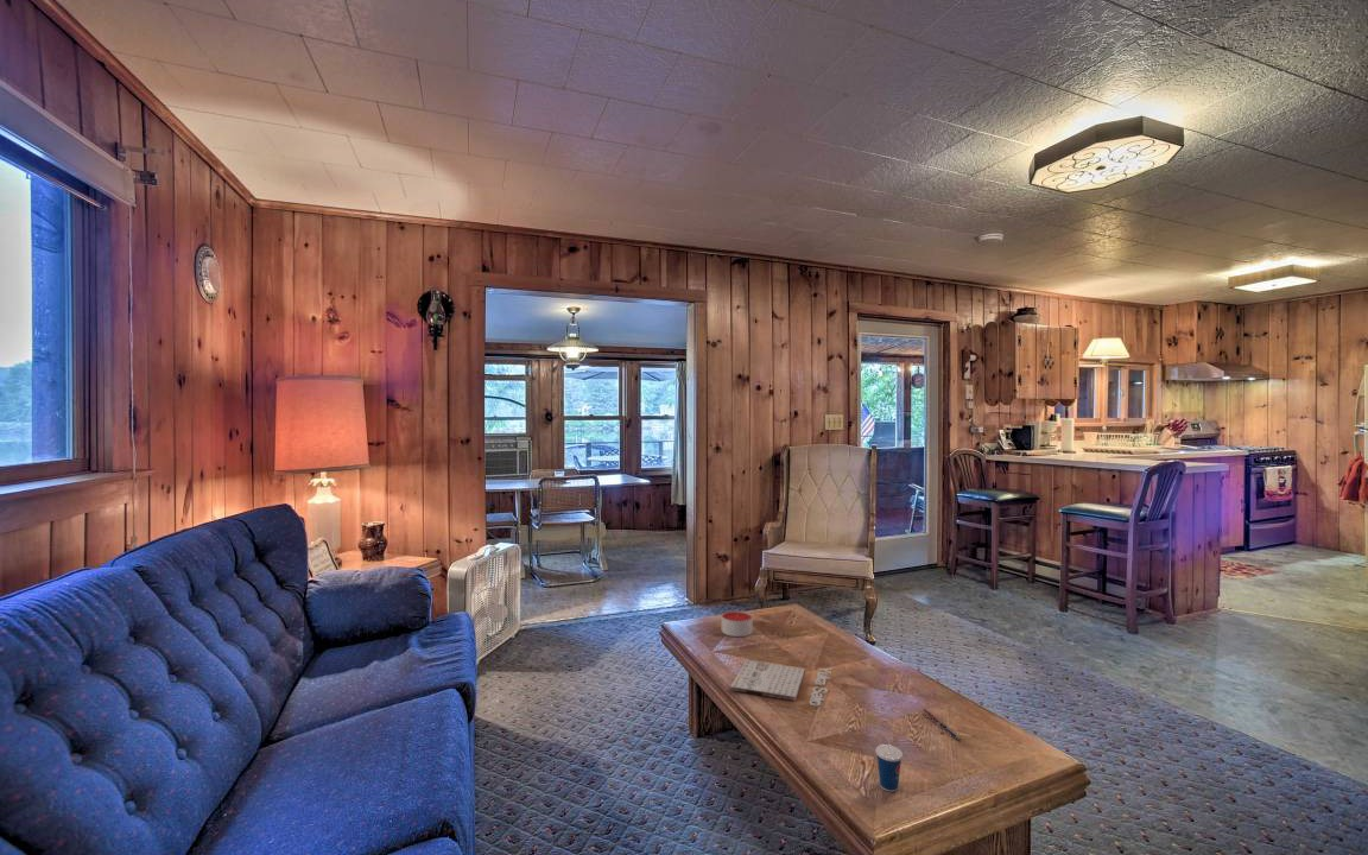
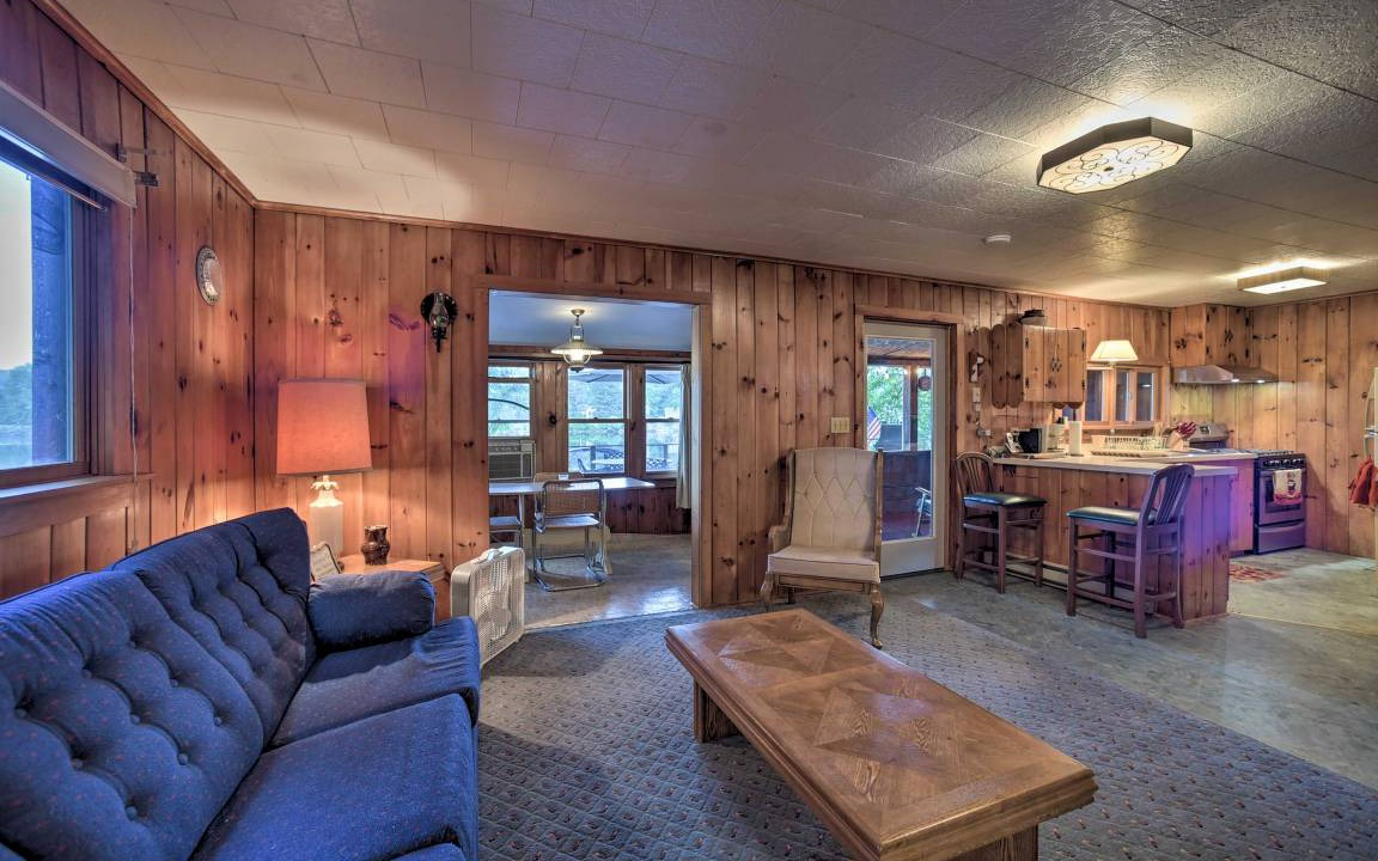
- magazine [729,659,834,708]
- pen [922,708,962,741]
- cup [874,735,904,793]
- candle [721,609,754,638]
